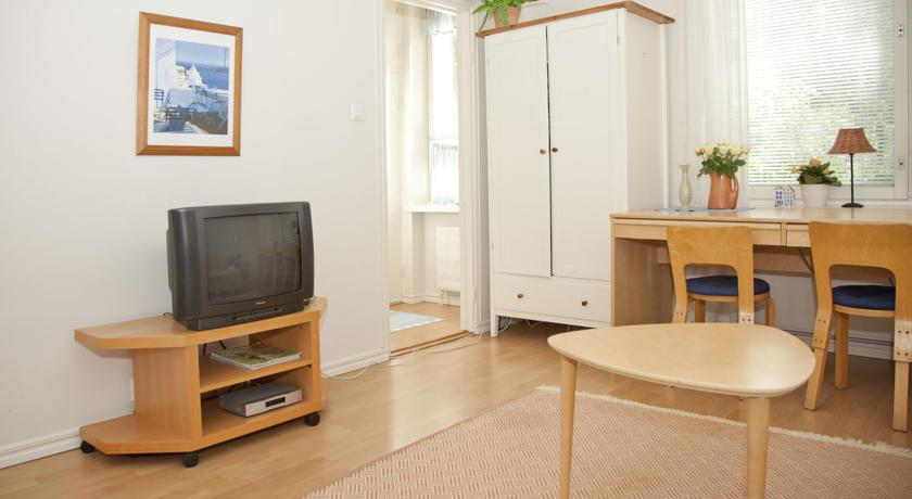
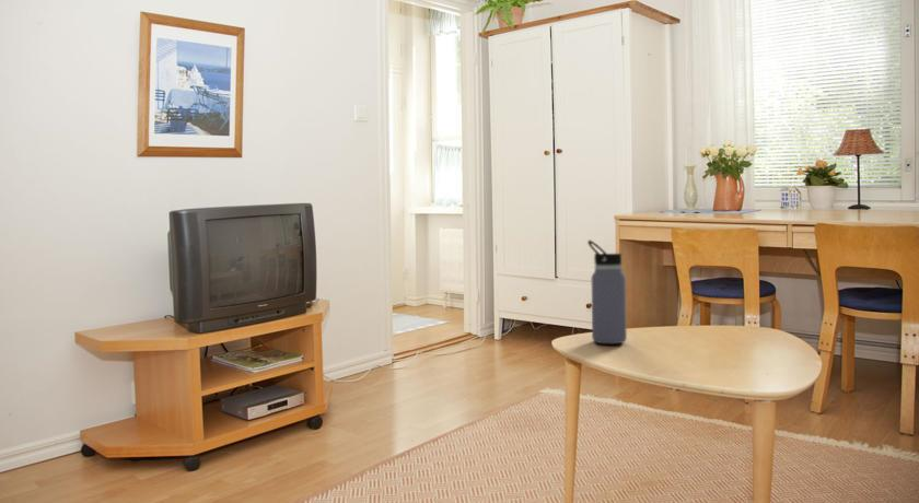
+ water bottle [586,239,628,344]
